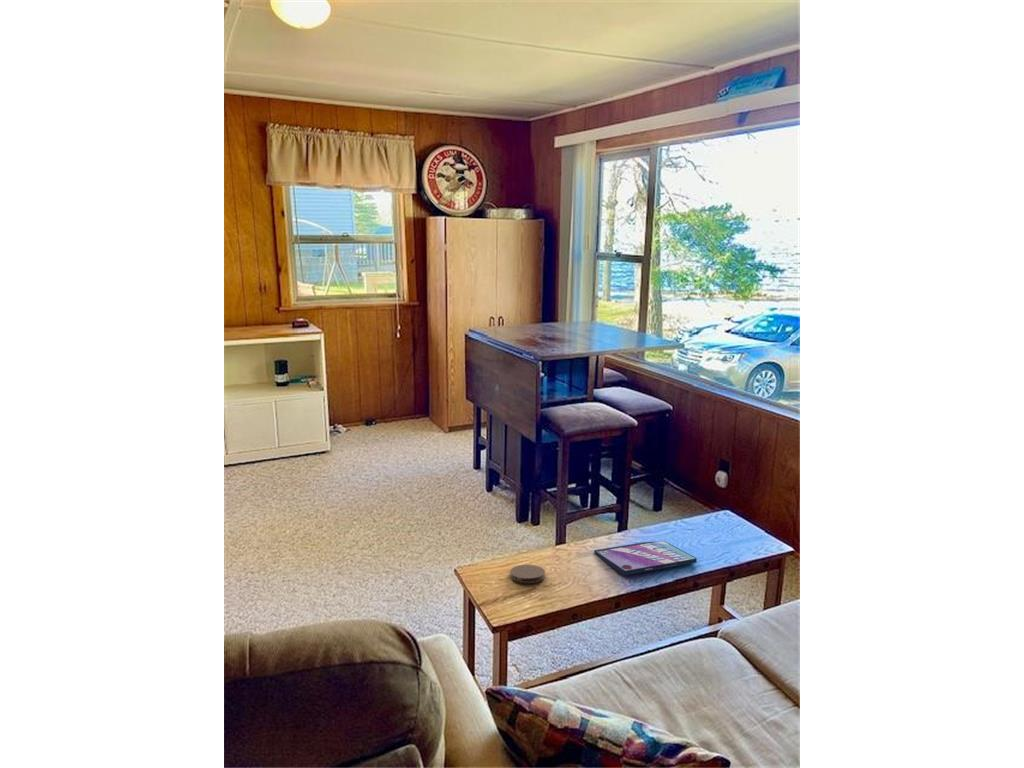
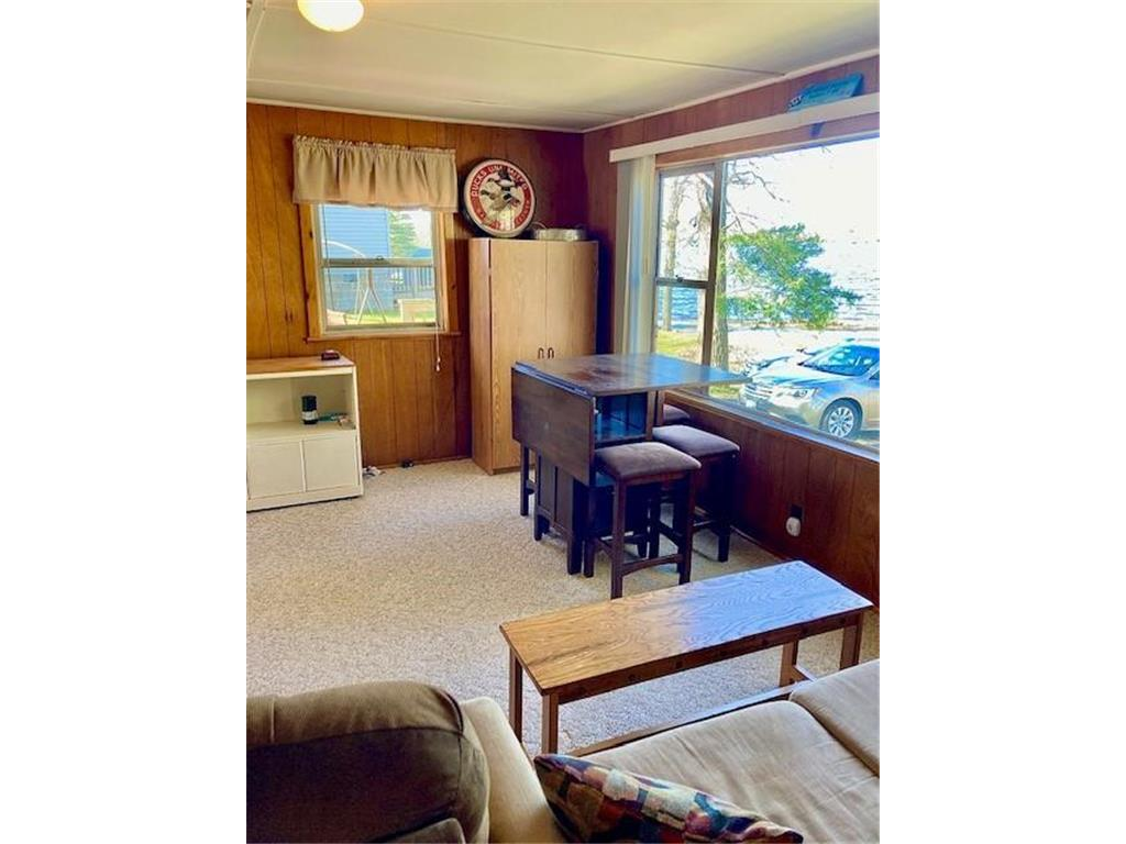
- coaster [509,564,546,584]
- video game case [593,540,698,576]
